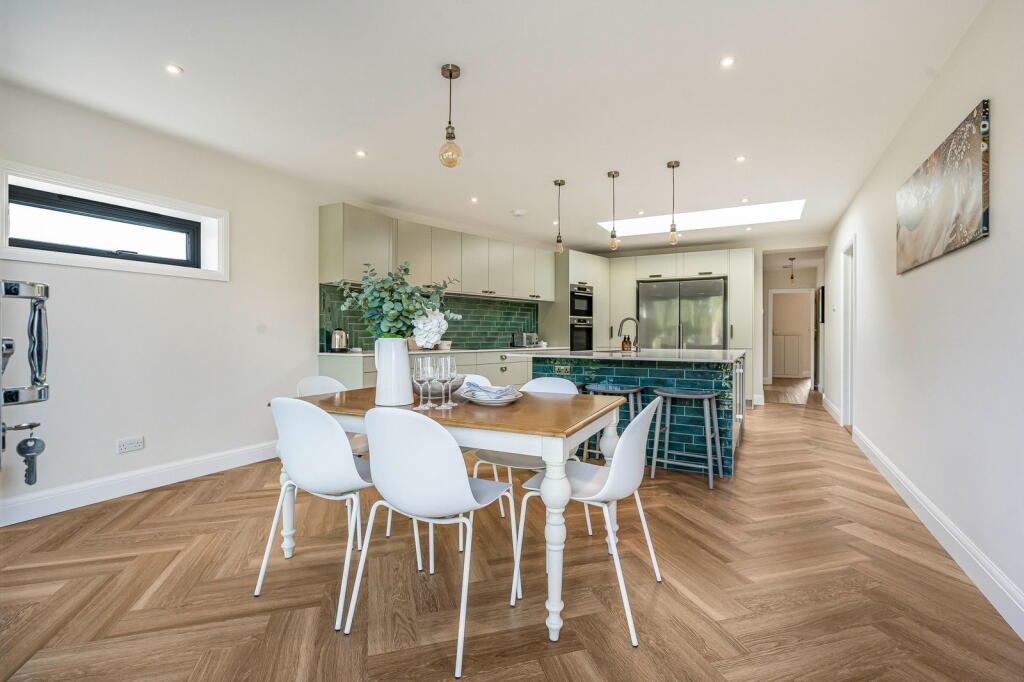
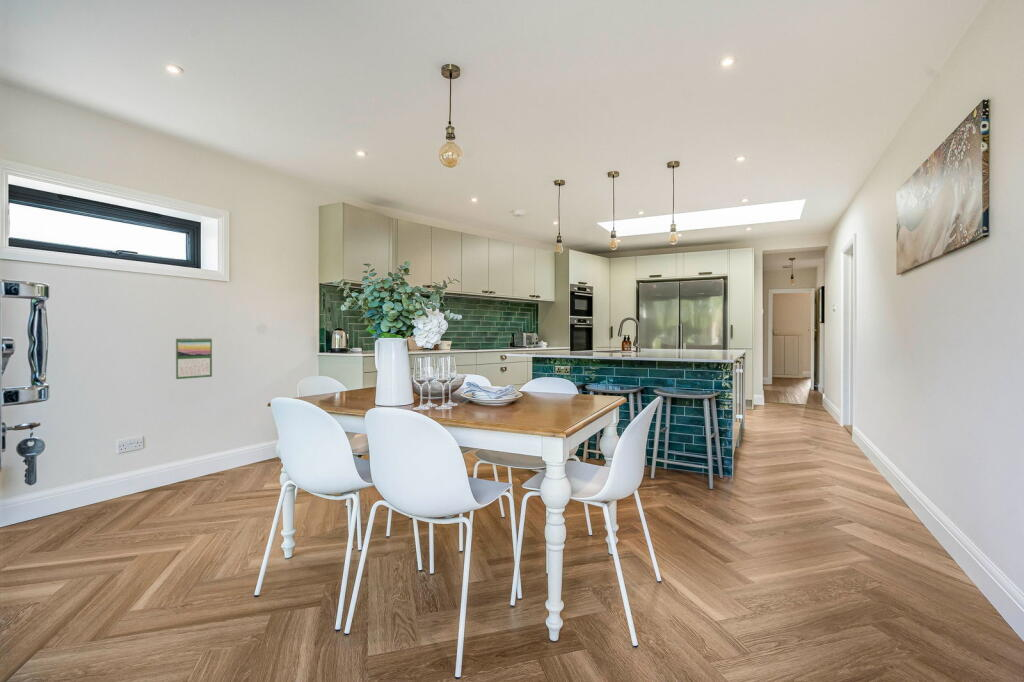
+ calendar [175,336,213,380]
